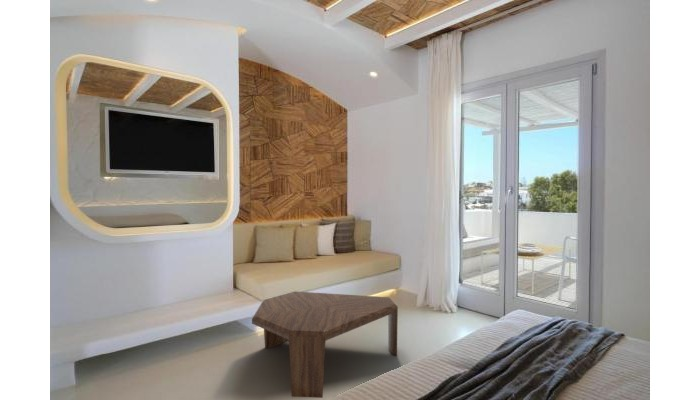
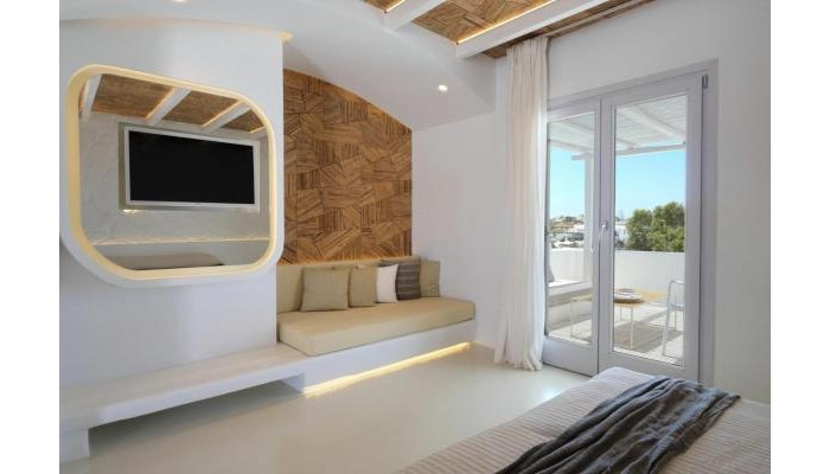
- coffee table [251,290,399,399]
